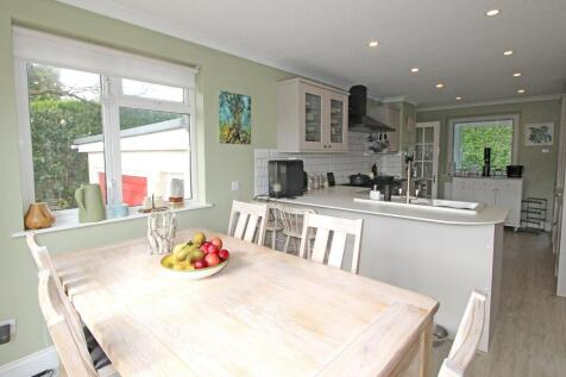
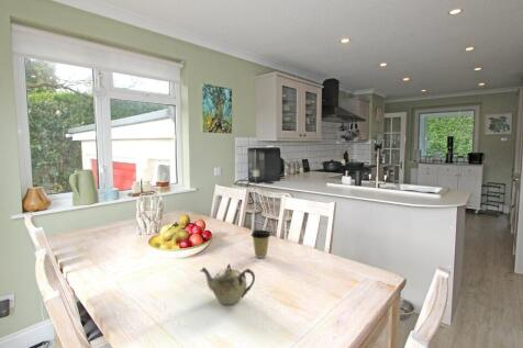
+ teapot [199,262,256,305]
+ coffee cup [251,228,271,259]
